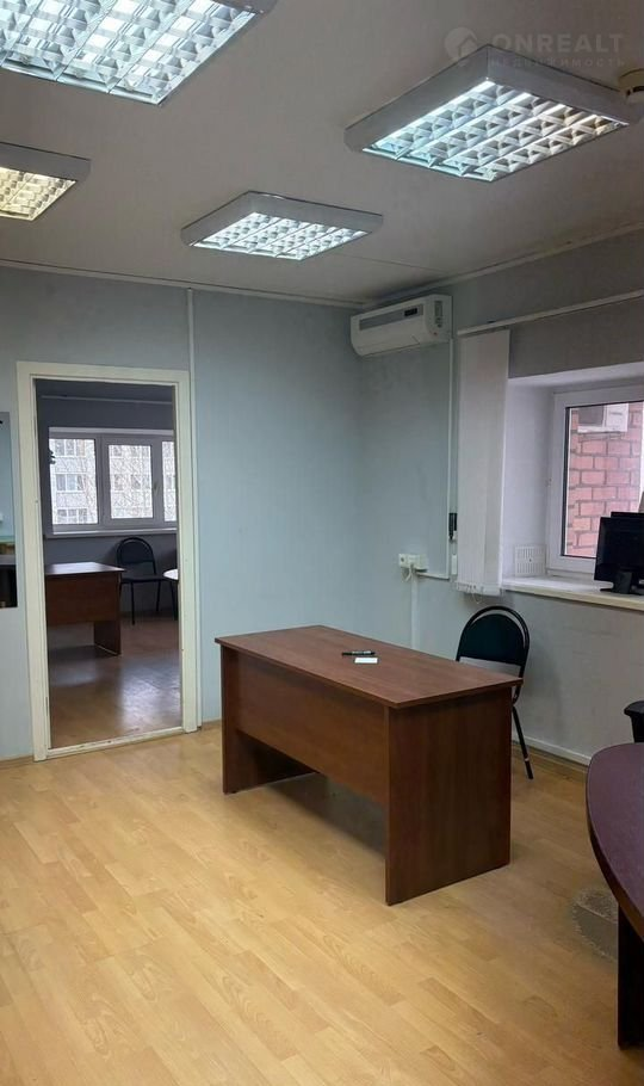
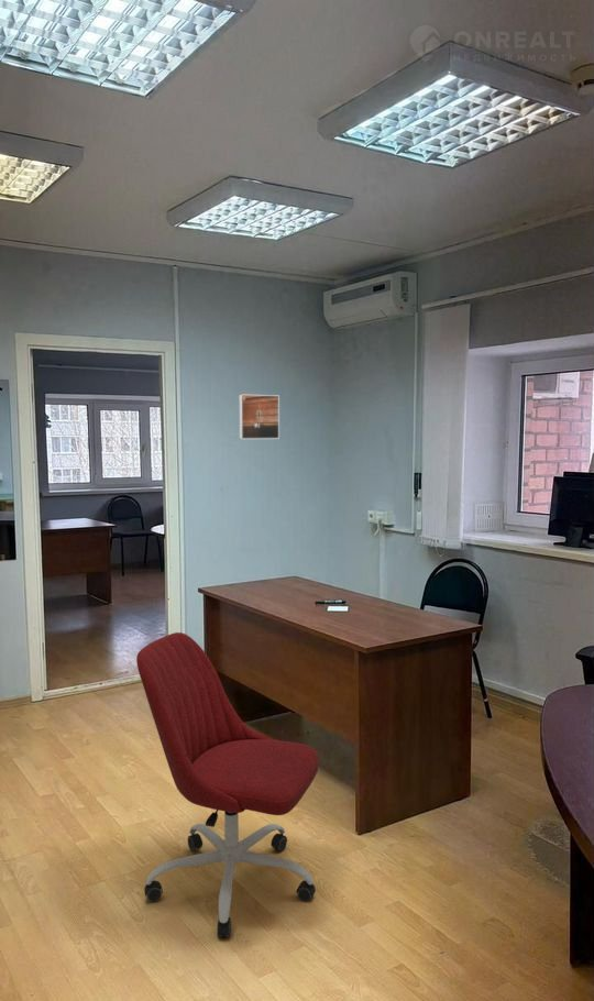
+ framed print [238,394,280,440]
+ office chair [135,631,320,938]
